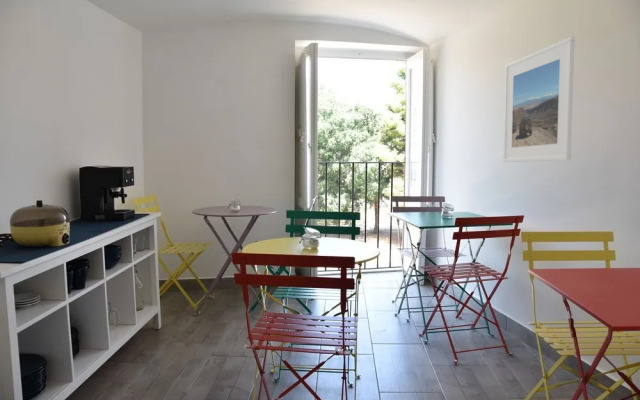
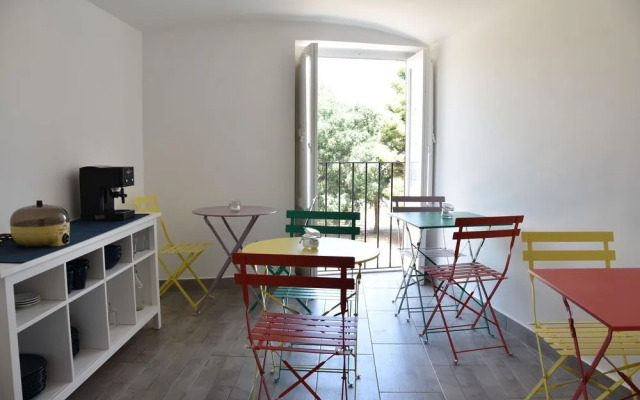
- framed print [502,36,575,163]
